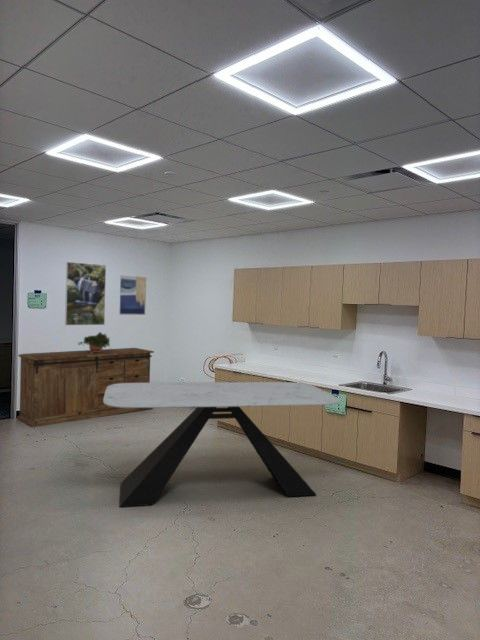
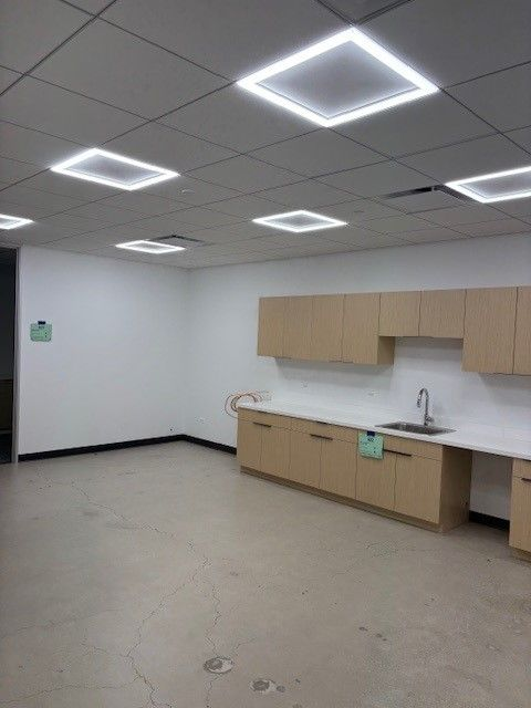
- dining table [103,381,341,508]
- potted plant [77,331,112,354]
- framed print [64,261,107,326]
- wall art [119,274,147,316]
- sideboard [16,347,155,428]
